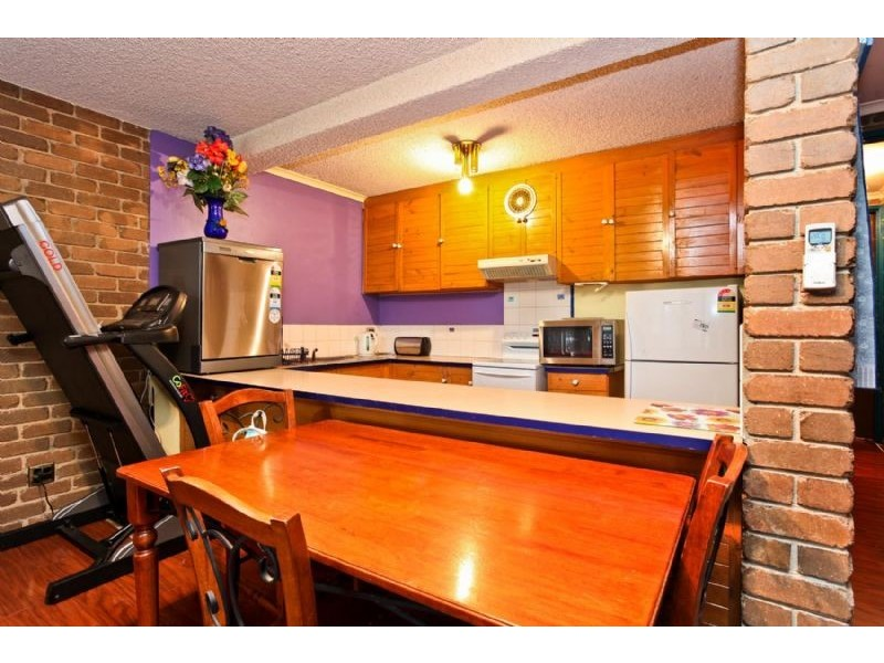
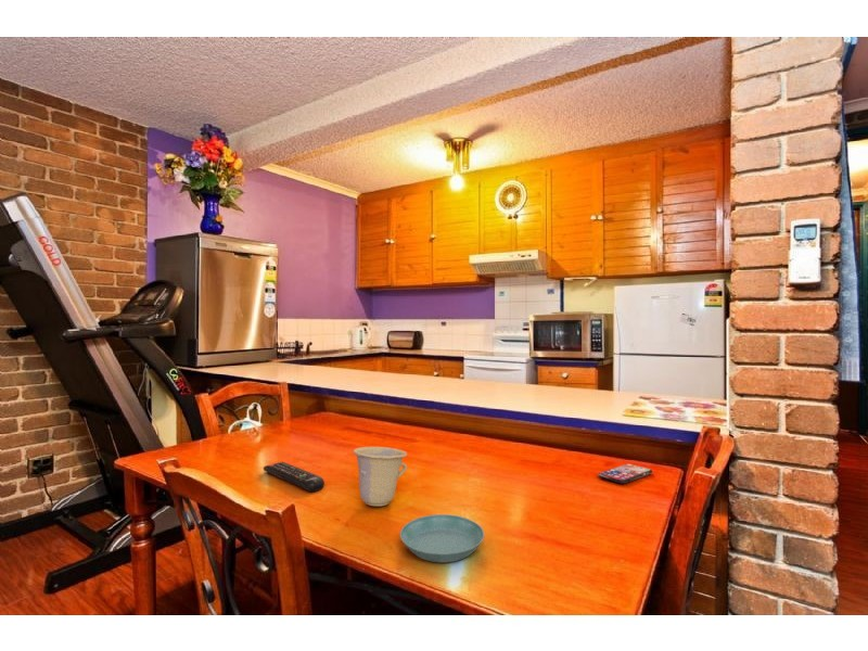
+ remote control [263,461,326,493]
+ saucer [399,513,485,563]
+ cup [352,446,408,507]
+ smartphone [597,463,653,485]
